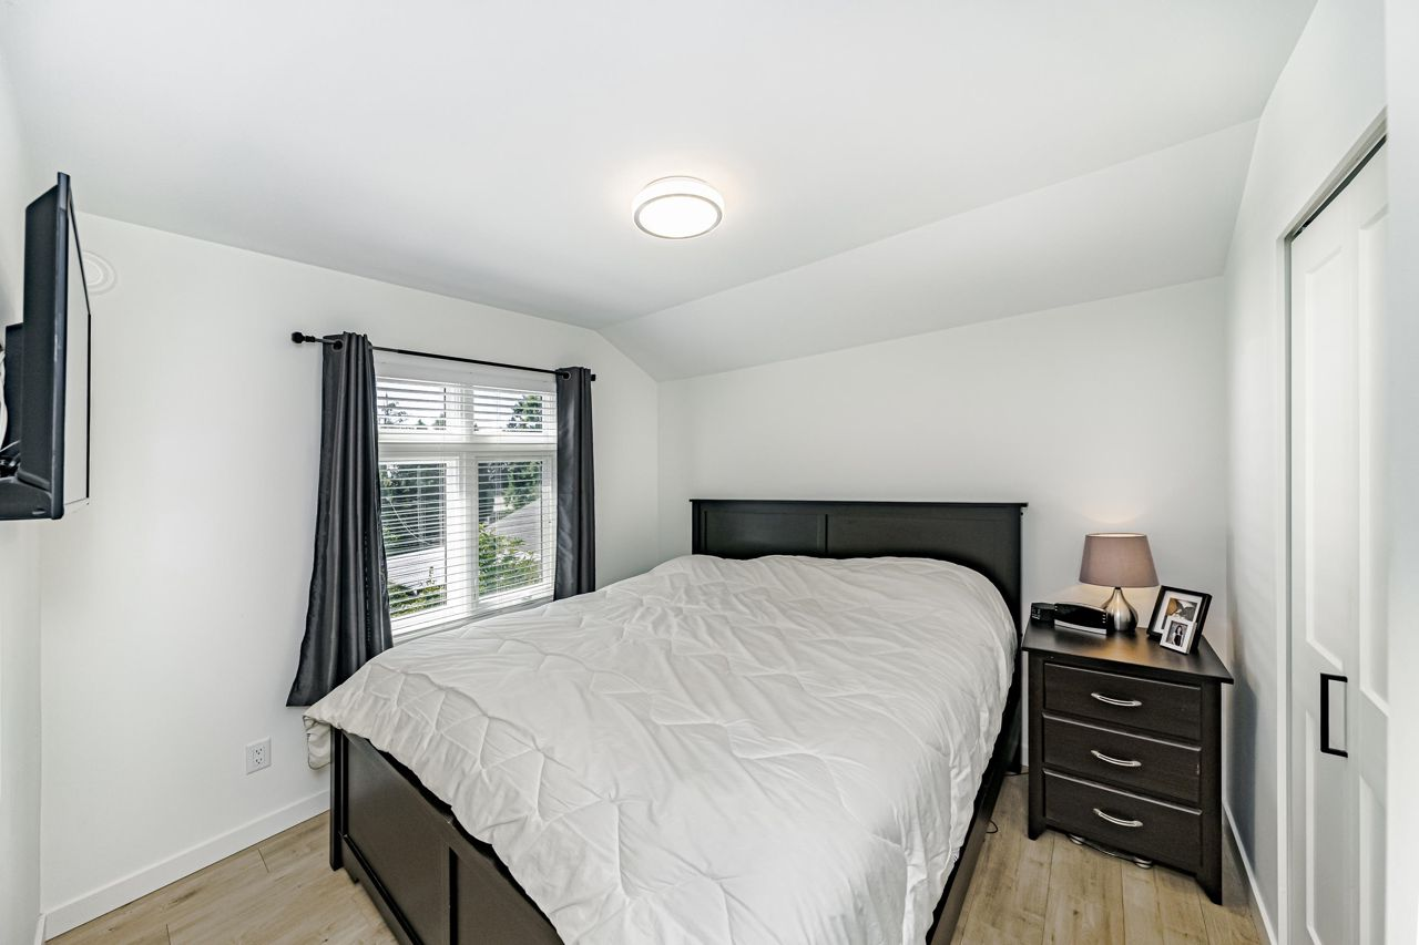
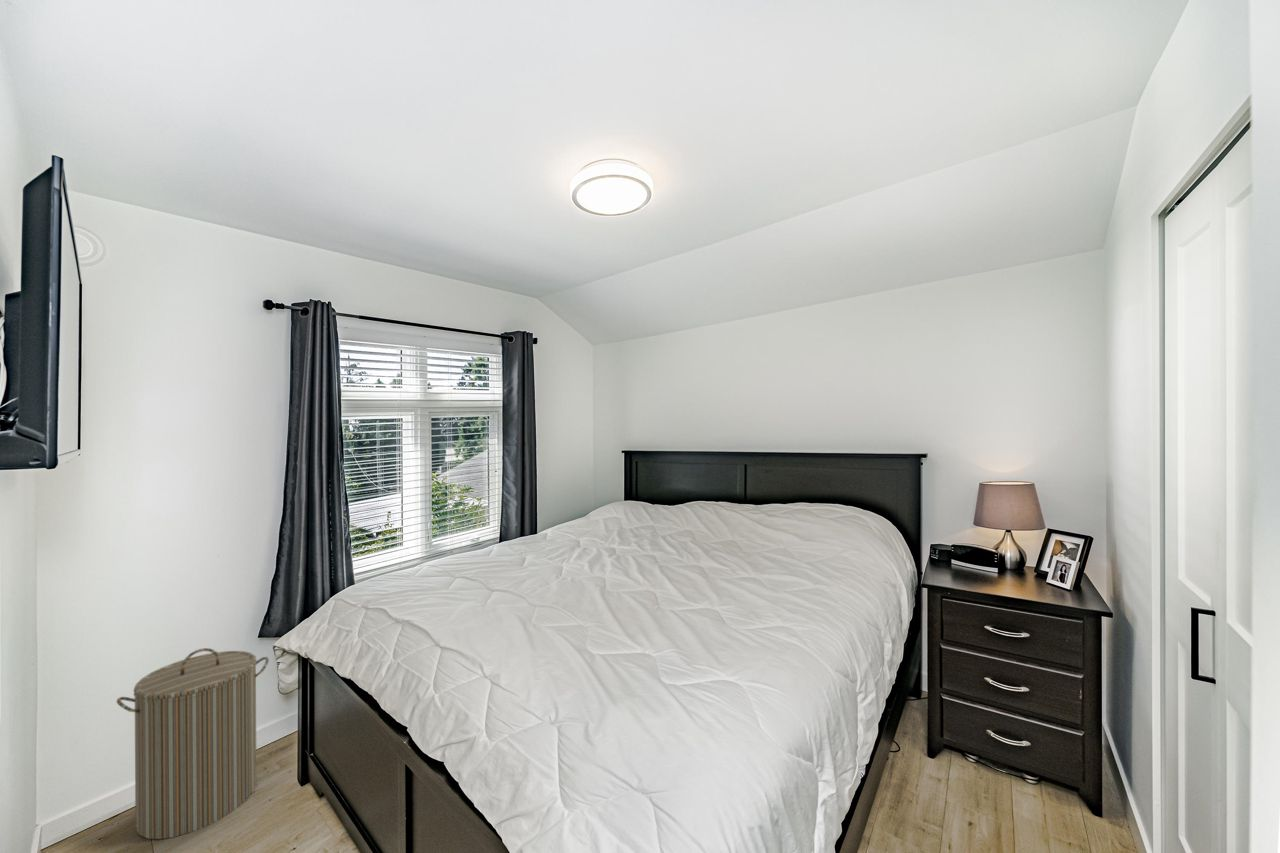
+ laundry hamper [115,647,270,840]
